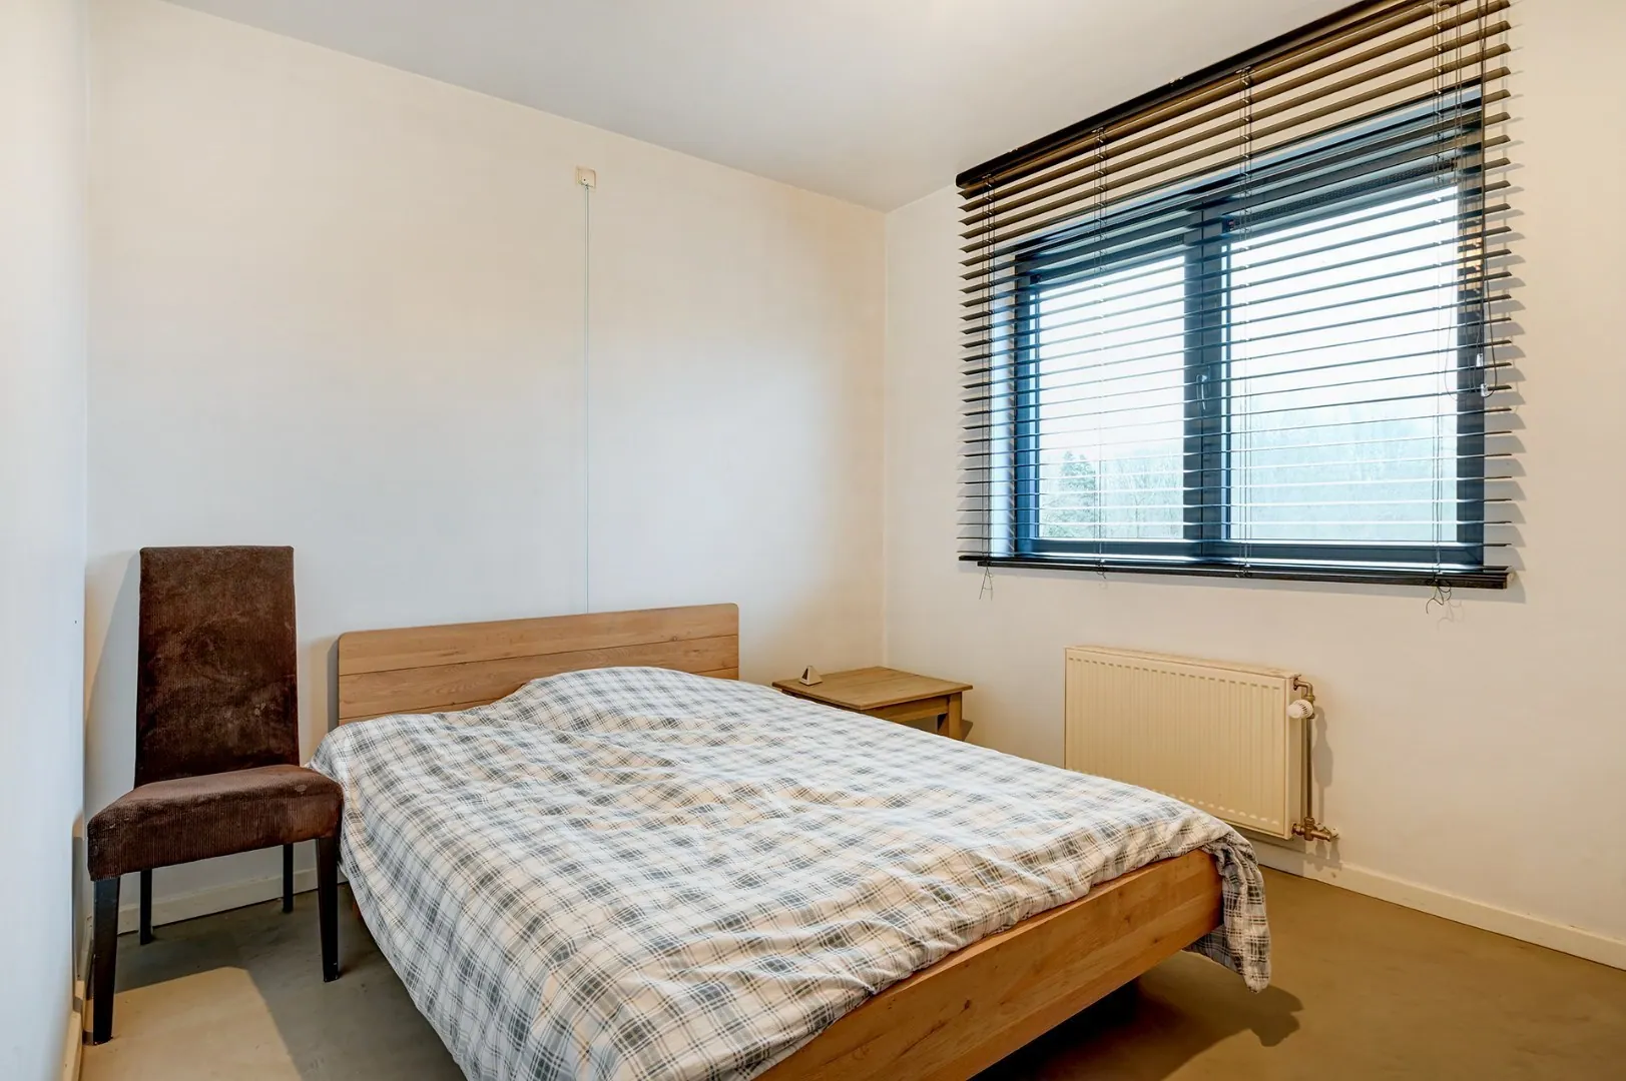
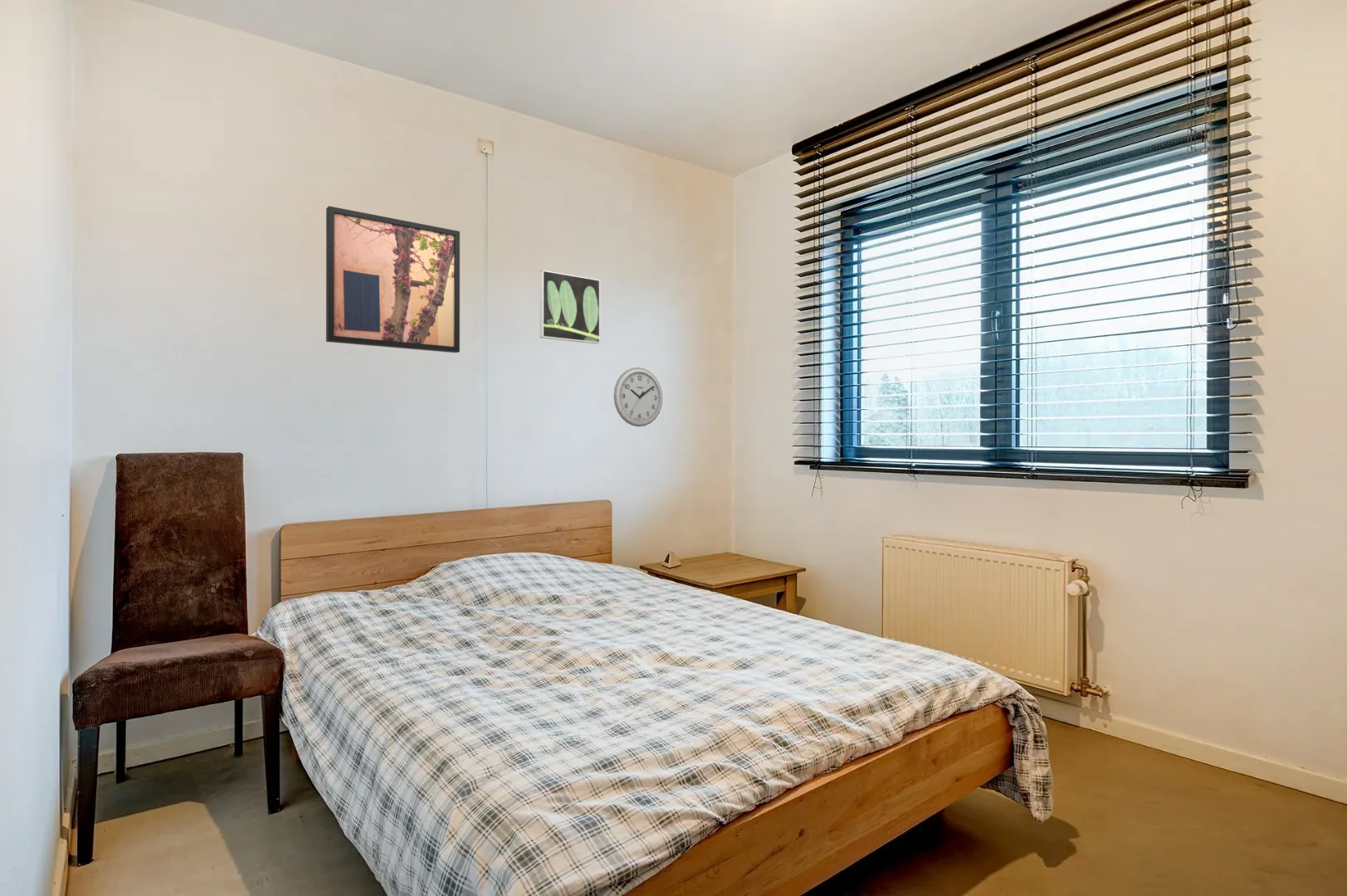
+ wall clock [612,367,663,427]
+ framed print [539,270,601,344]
+ wall art [325,205,461,353]
